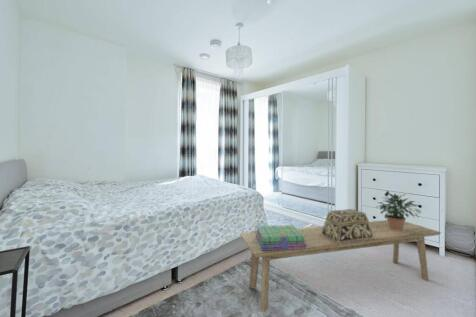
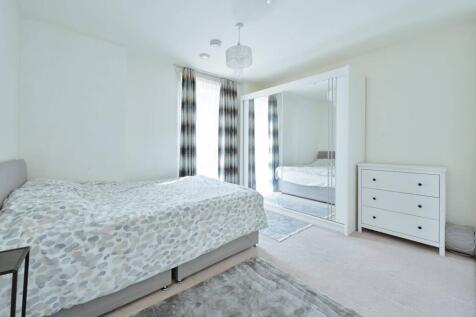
- stack of books [255,224,307,250]
- potted plant [375,190,423,231]
- decorative box [321,208,374,244]
- bench [239,219,442,313]
